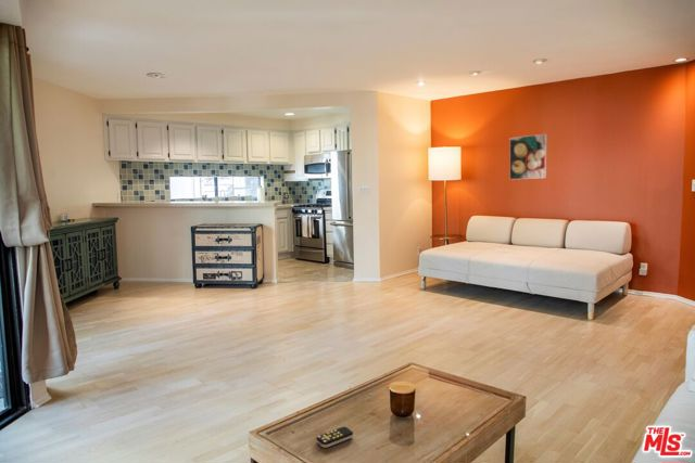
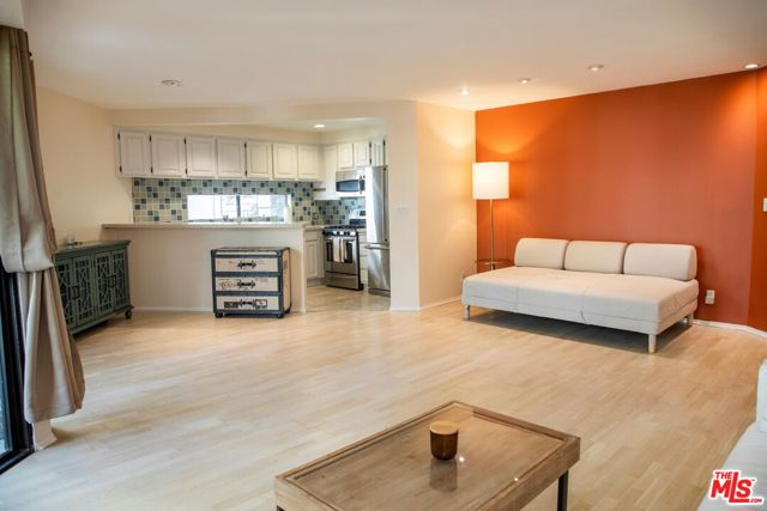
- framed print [508,133,547,181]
- remote control [315,426,354,449]
